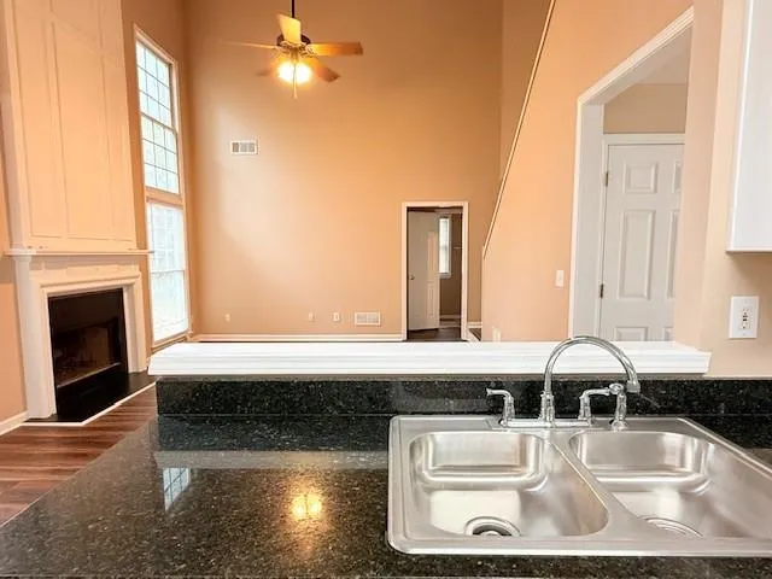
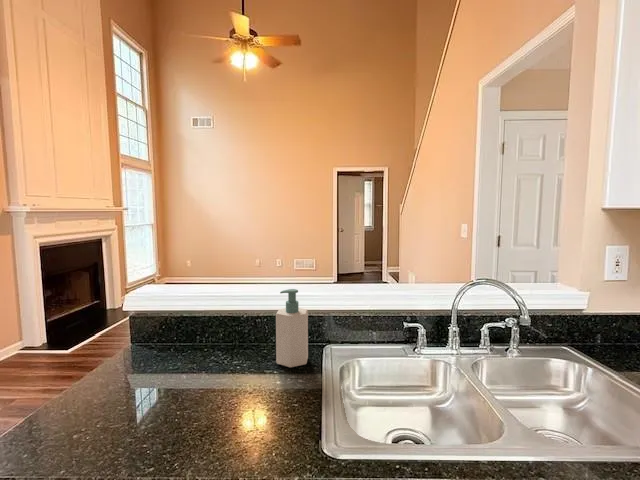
+ soap bottle [275,288,309,369]
